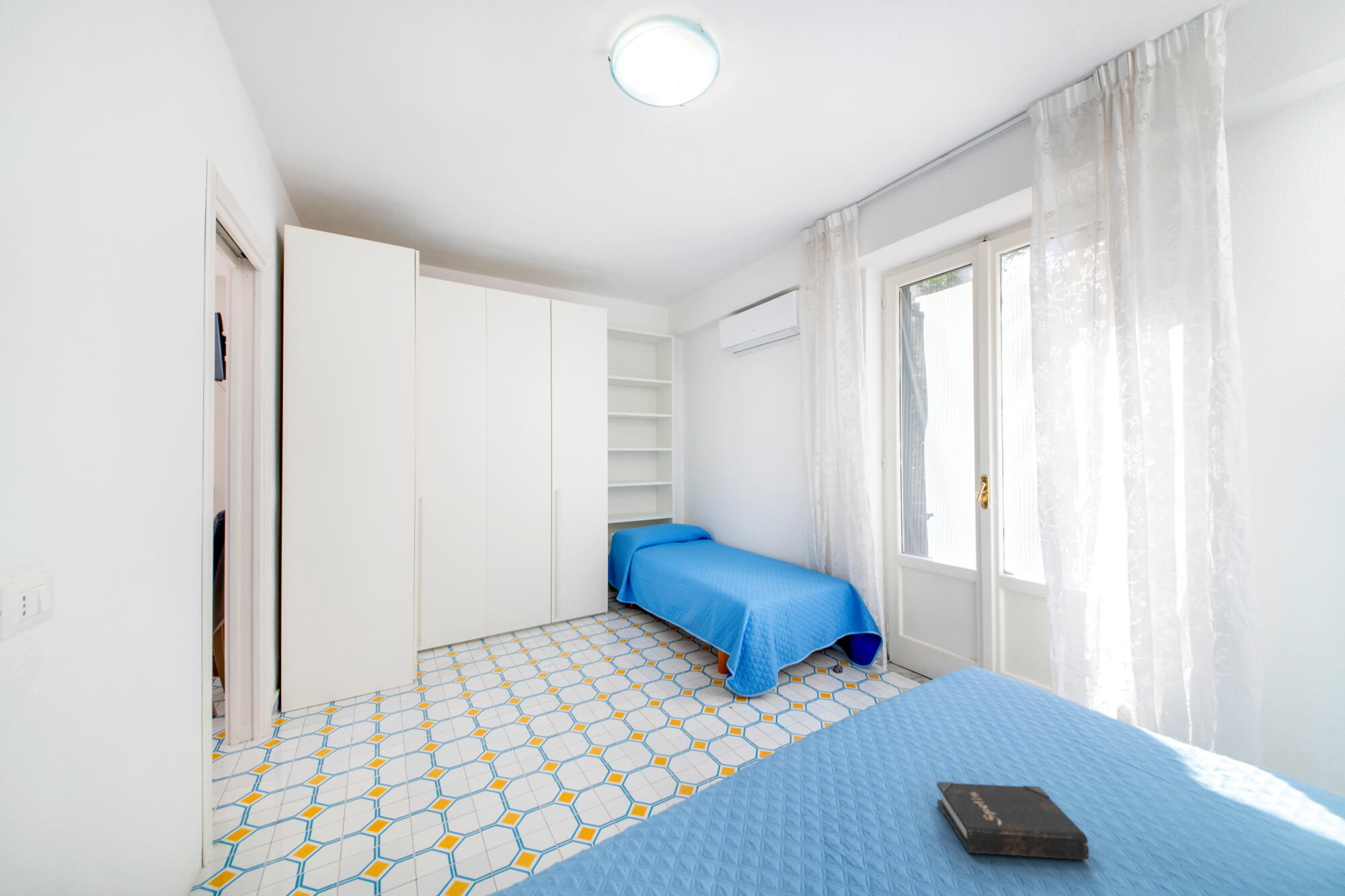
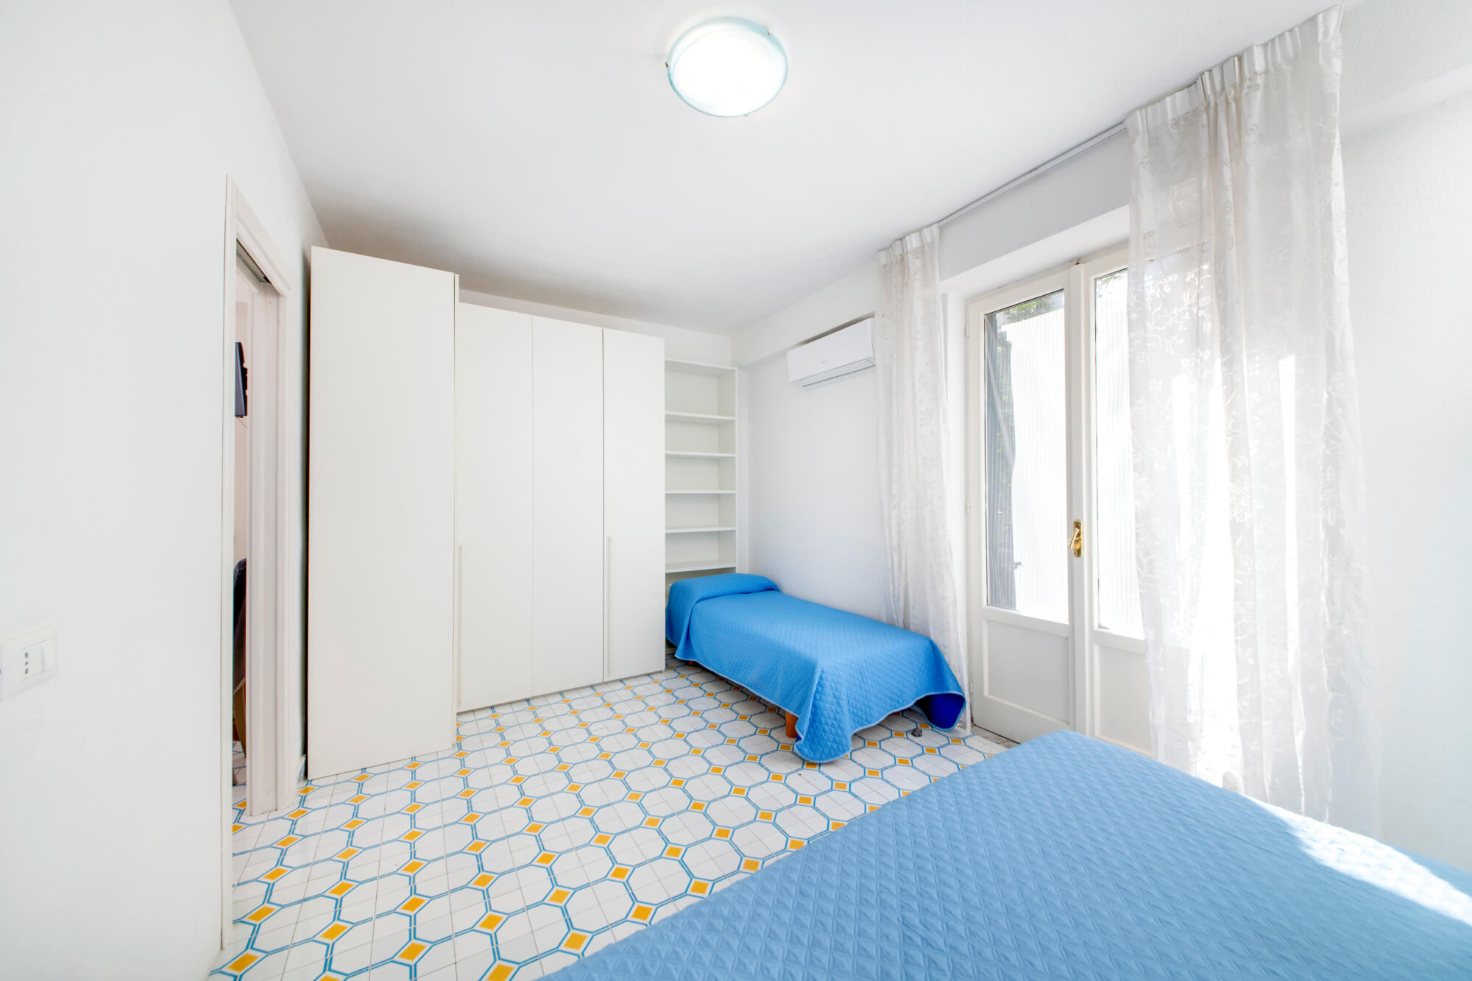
- hardback book [936,781,1089,860]
